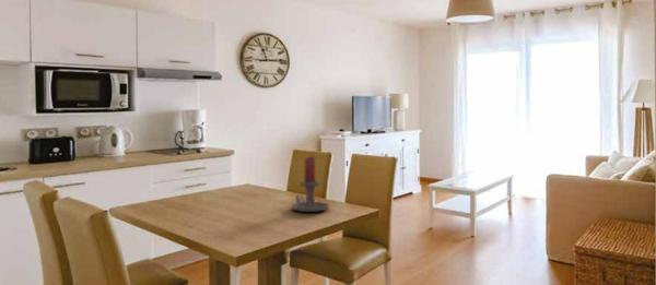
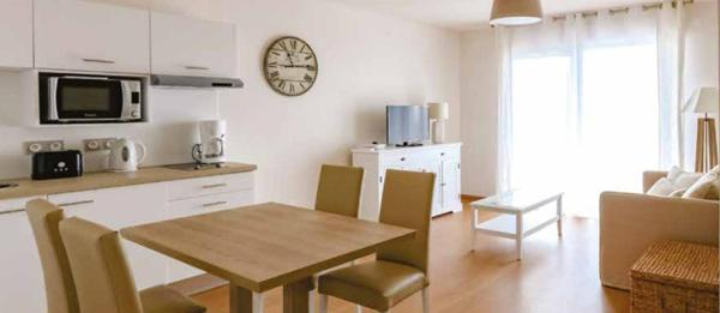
- candle holder [291,155,330,213]
